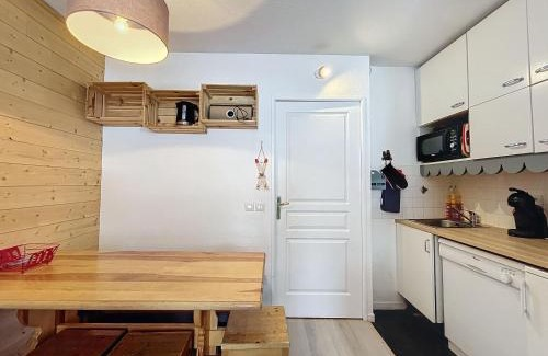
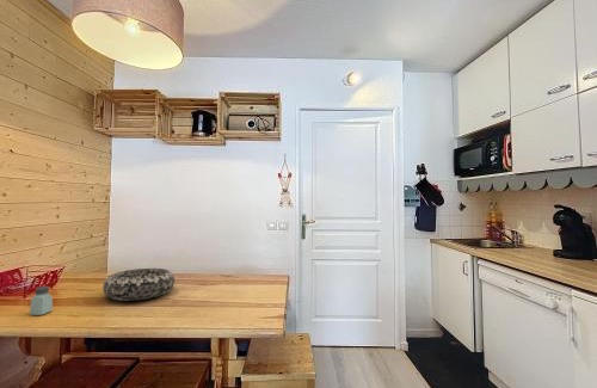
+ saltshaker [29,285,54,316]
+ decorative bowl [101,267,176,302]
